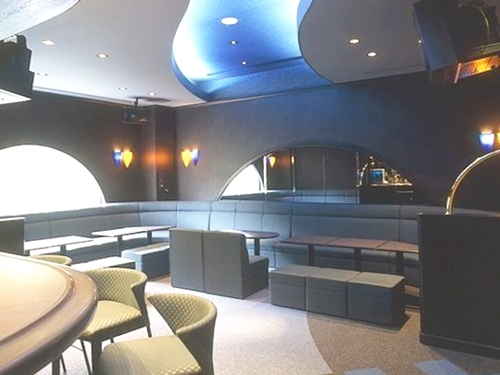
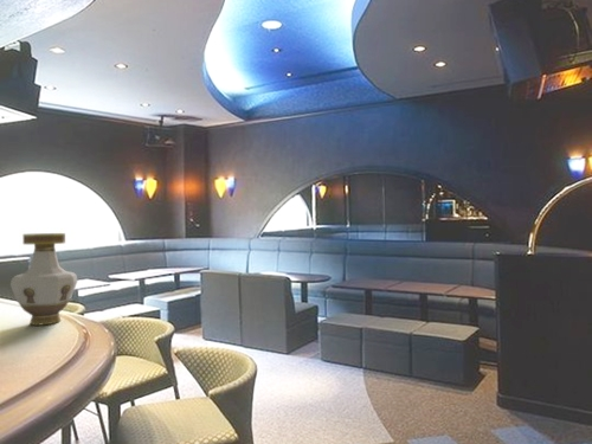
+ vase [9,232,78,326]
